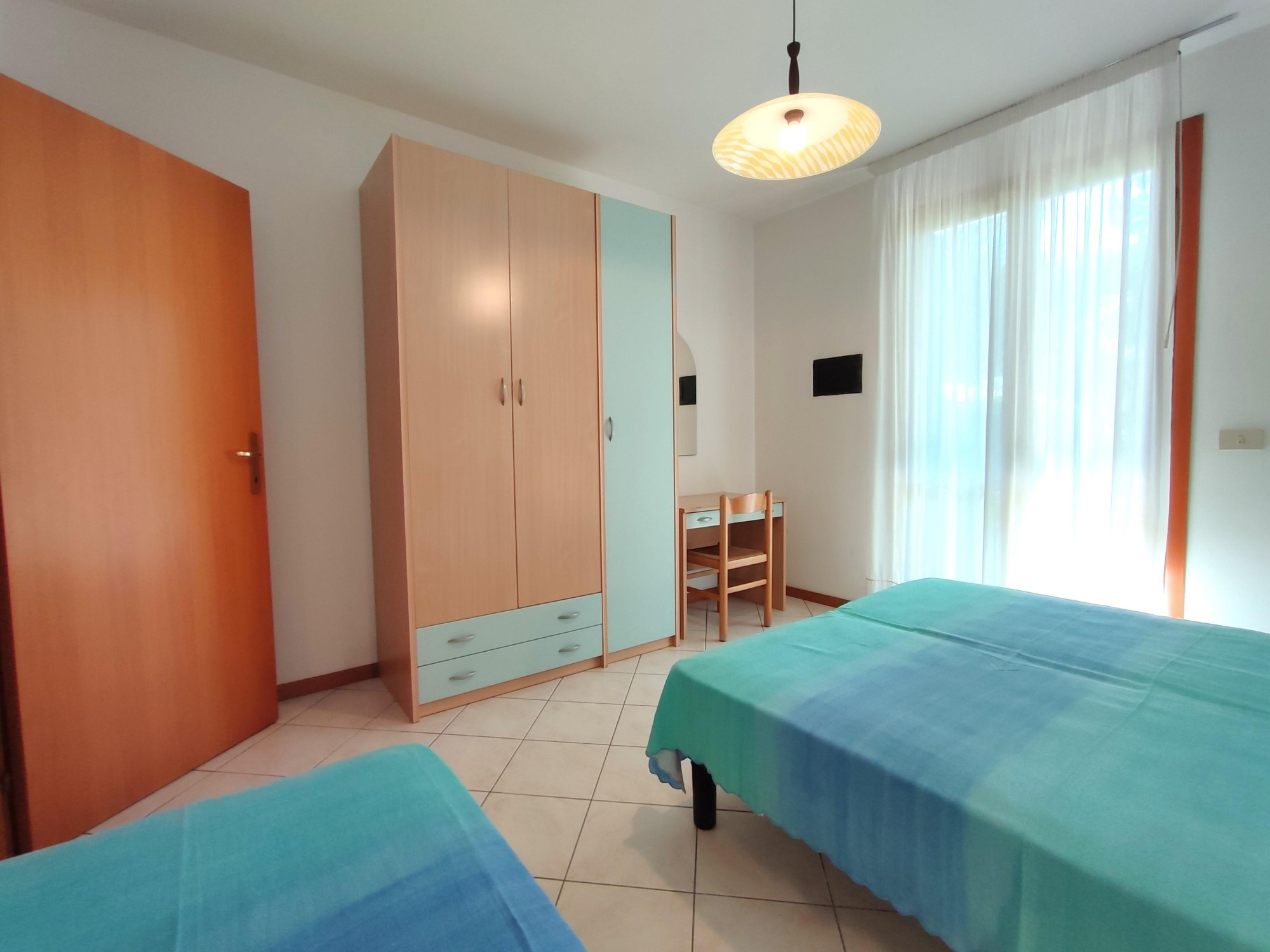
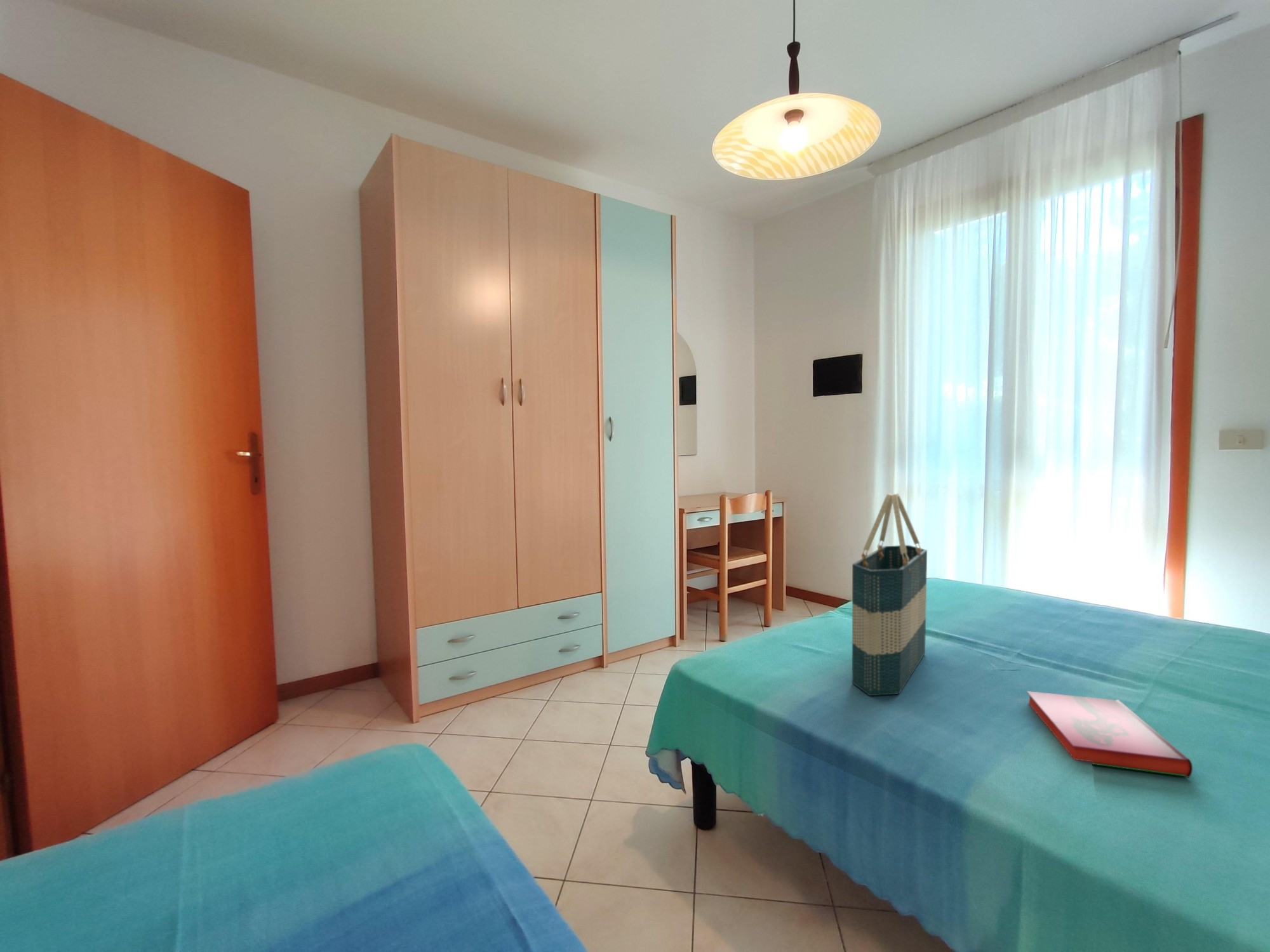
+ tote bag [852,493,928,697]
+ hardback book [1026,691,1193,778]
